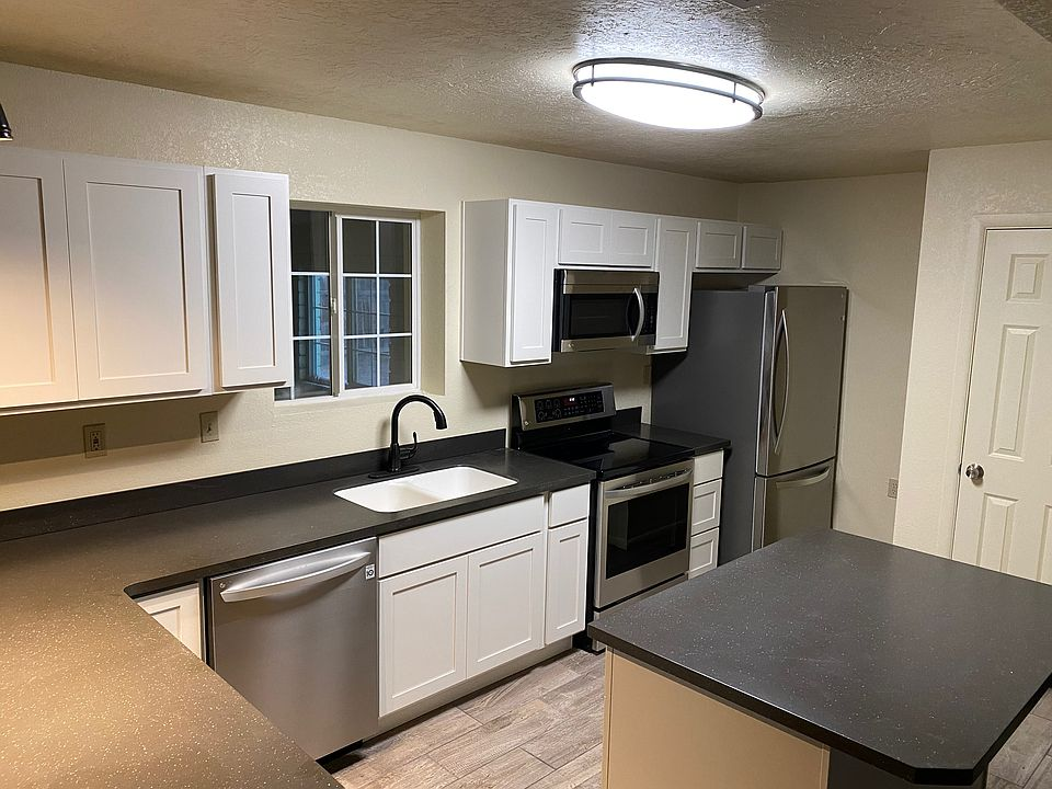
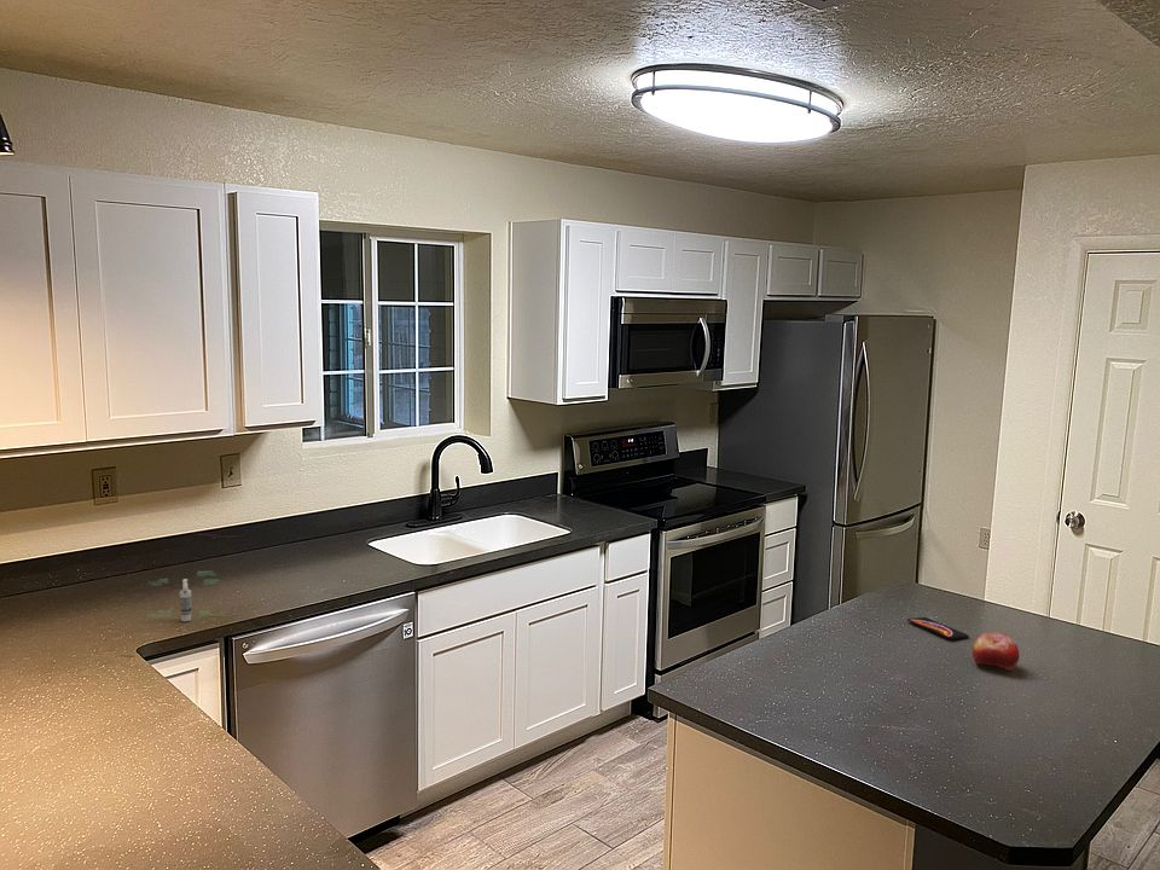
+ smartphone [906,616,970,640]
+ bottle [149,570,224,622]
+ fruit [971,631,1020,672]
